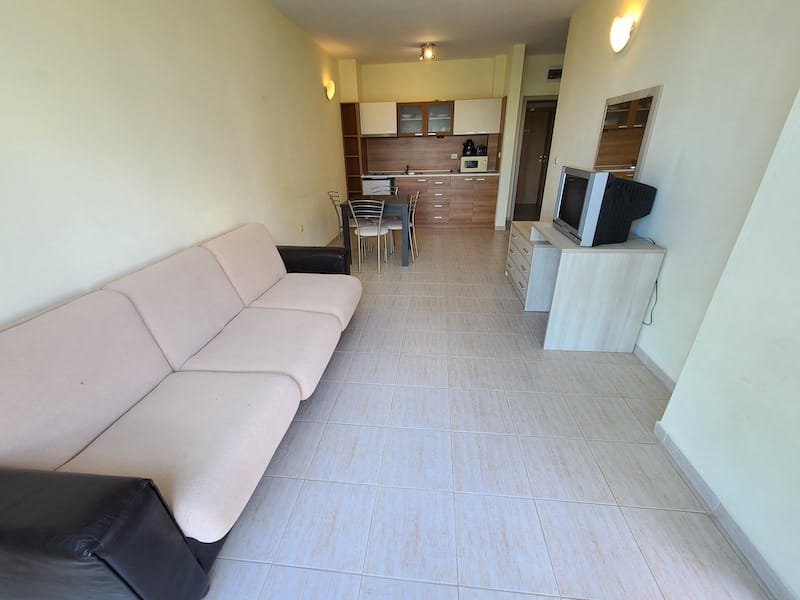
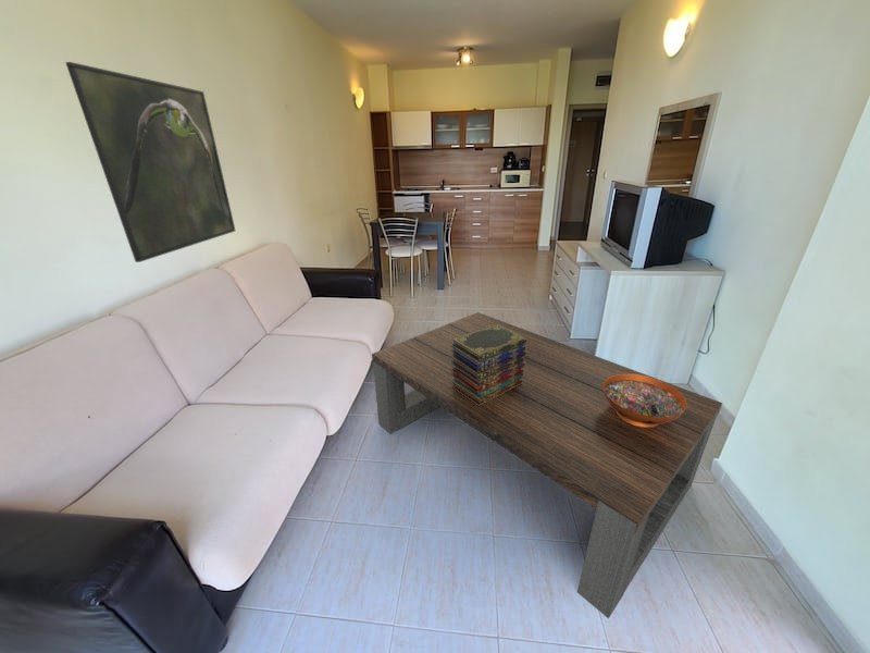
+ coffee table [371,311,723,620]
+ decorative bowl [604,374,687,427]
+ book stack [450,324,527,406]
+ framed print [64,61,236,263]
